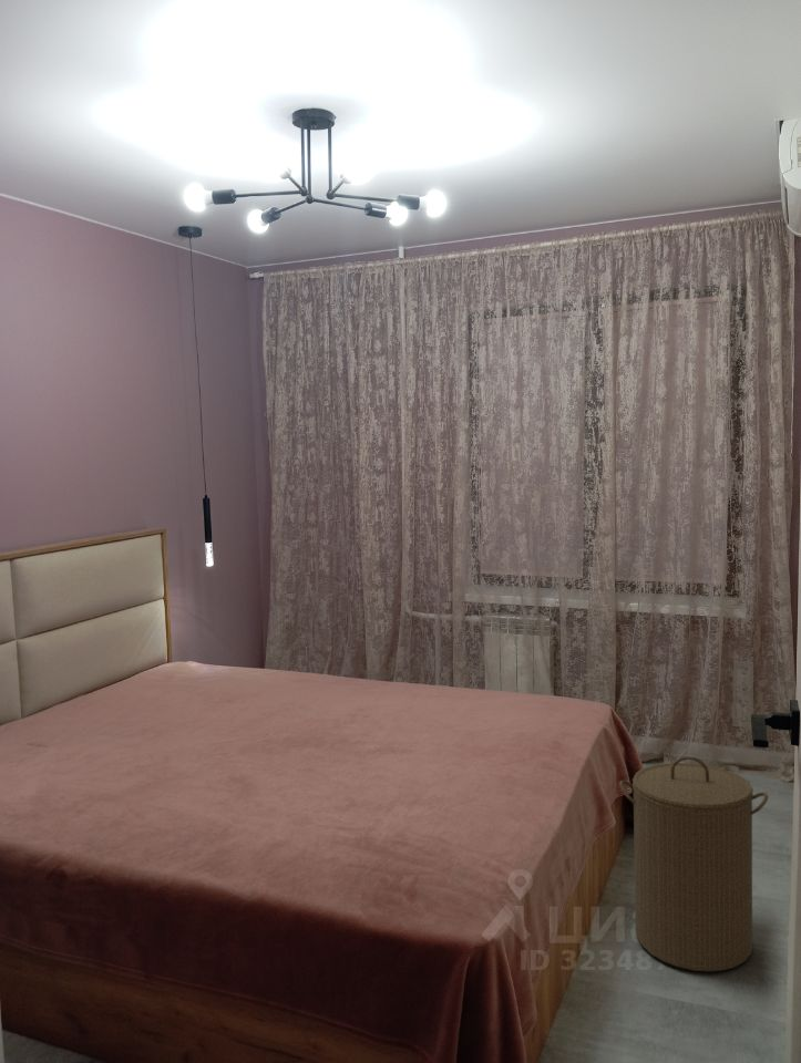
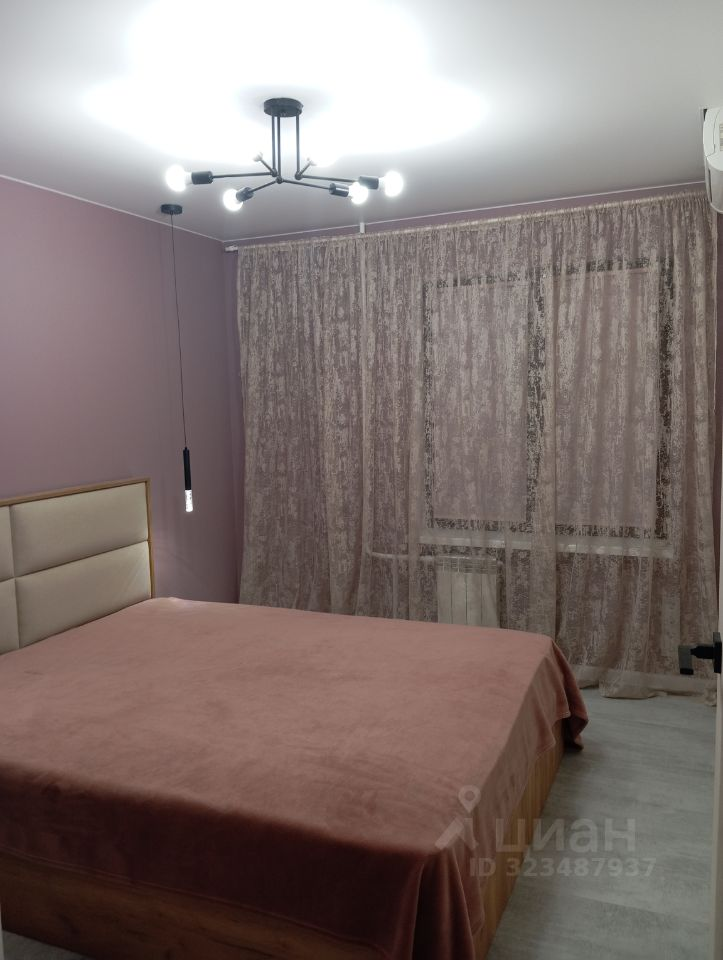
- laundry hamper [618,755,769,973]
